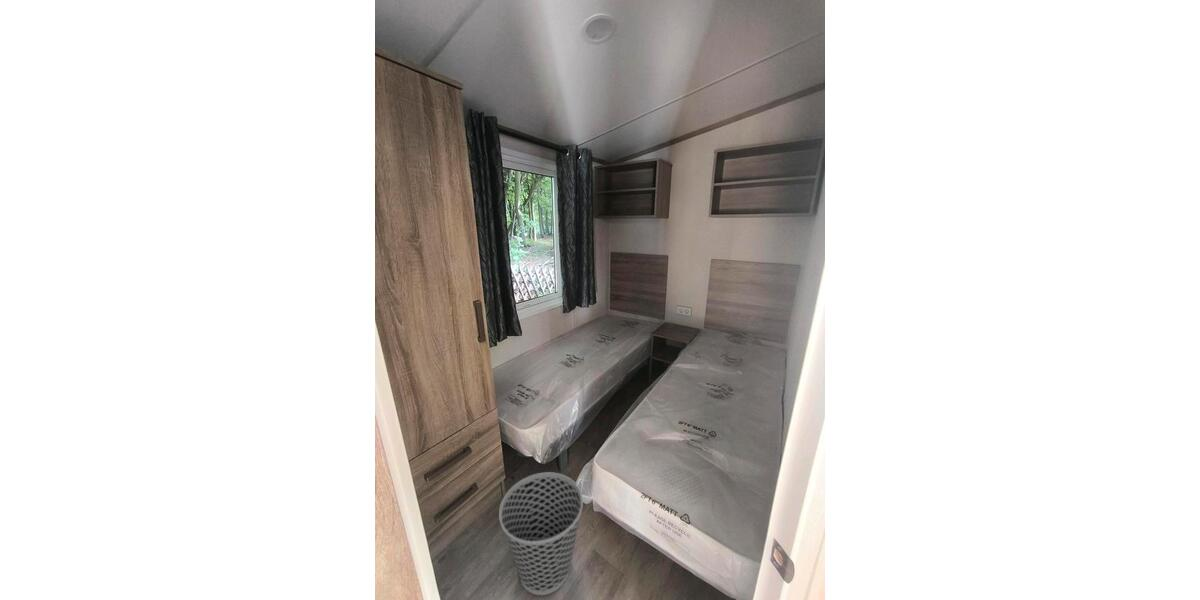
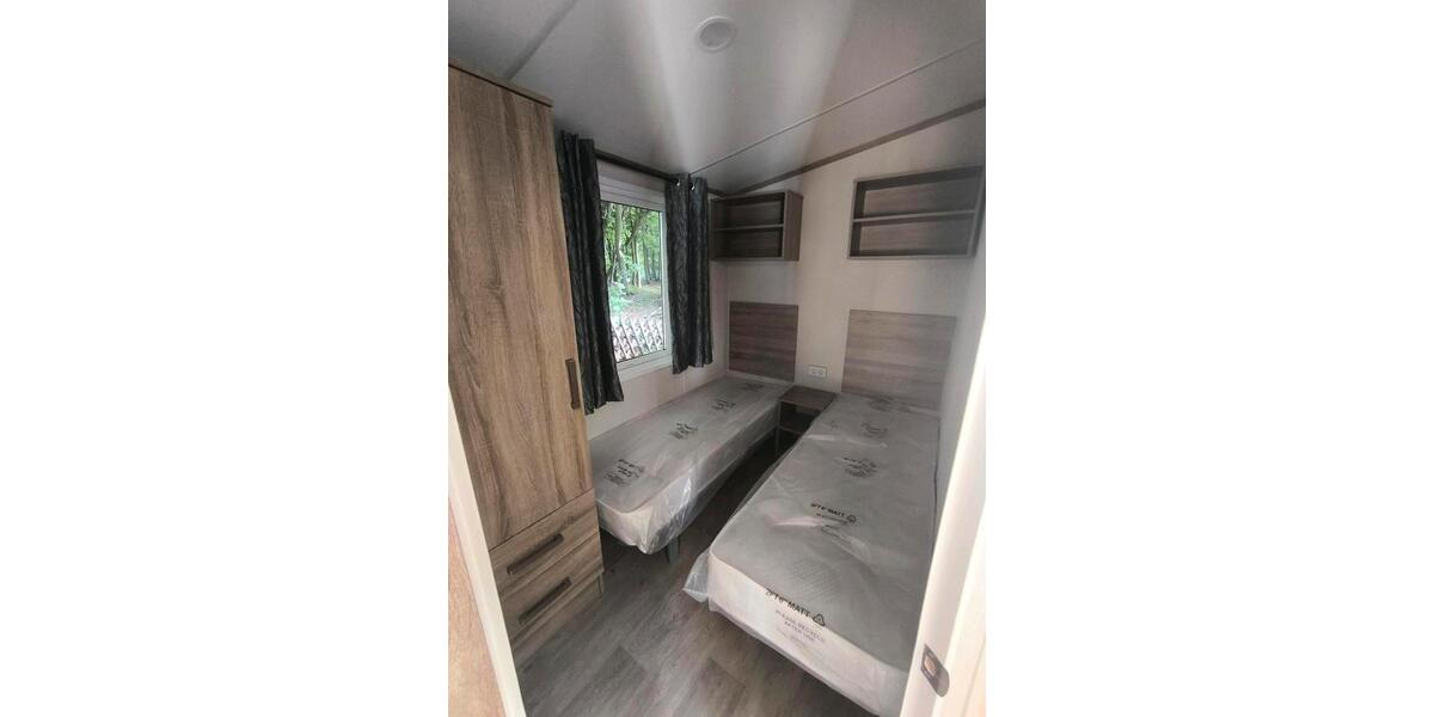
- wastebasket [498,471,584,596]
